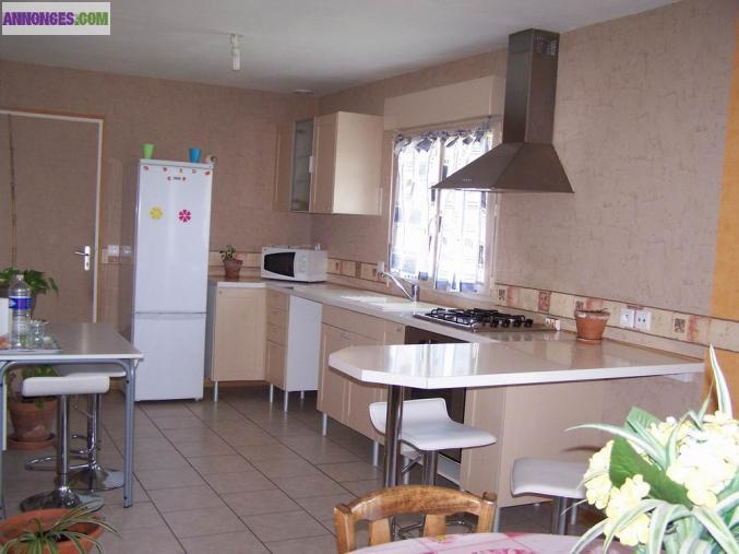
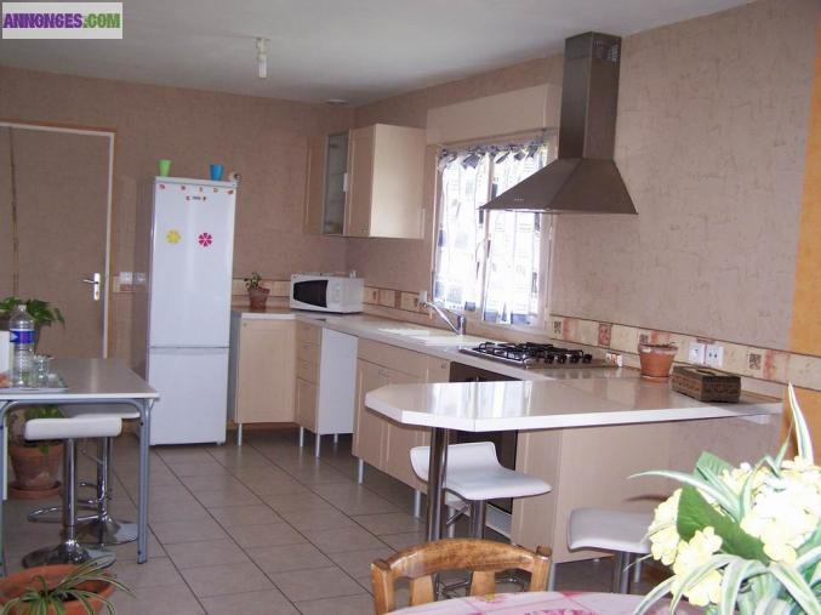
+ tissue box [669,365,742,404]
